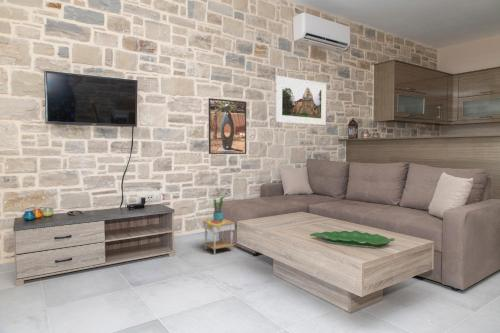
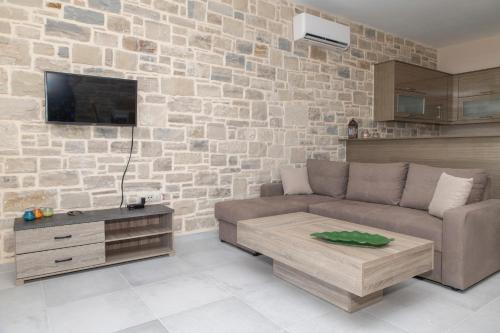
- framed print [208,97,247,155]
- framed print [275,75,327,126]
- side table [201,195,236,255]
